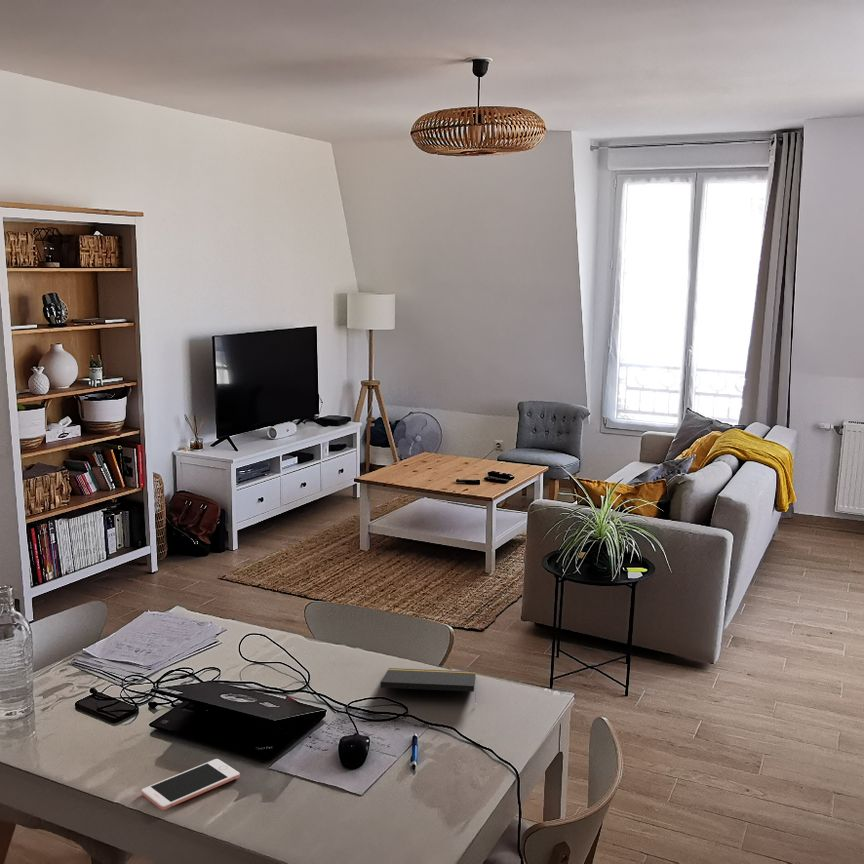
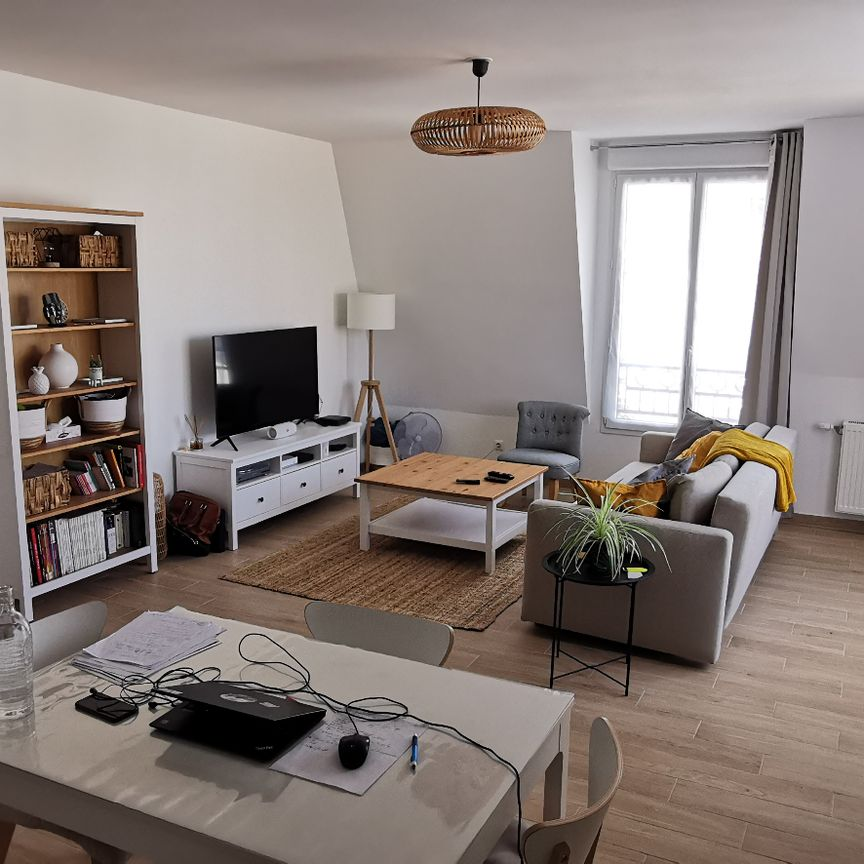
- notepad [380,667,477,702]
- cell phone [141,758,241,811]
